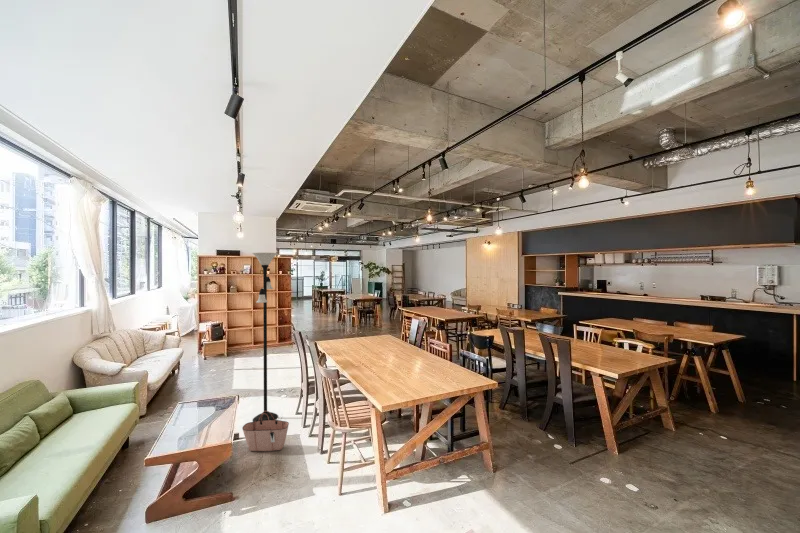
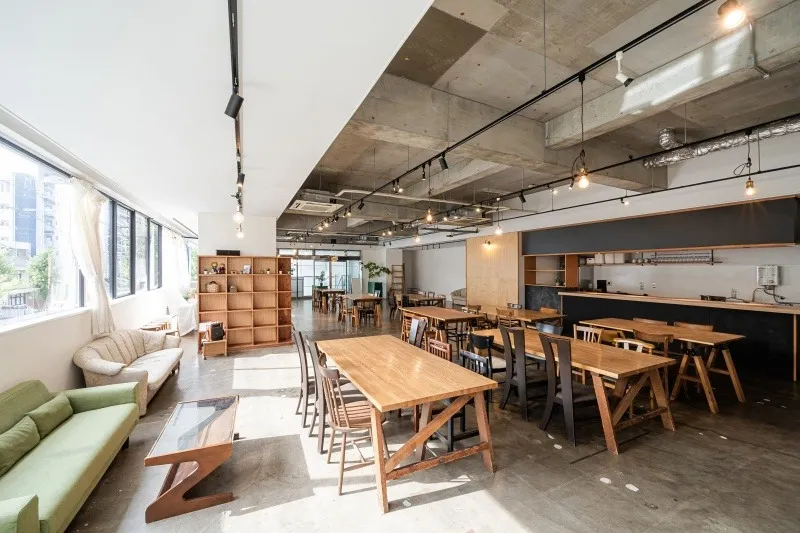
- floor lamp [251,251,279,422]
- tote bag [241,410,290,452]
